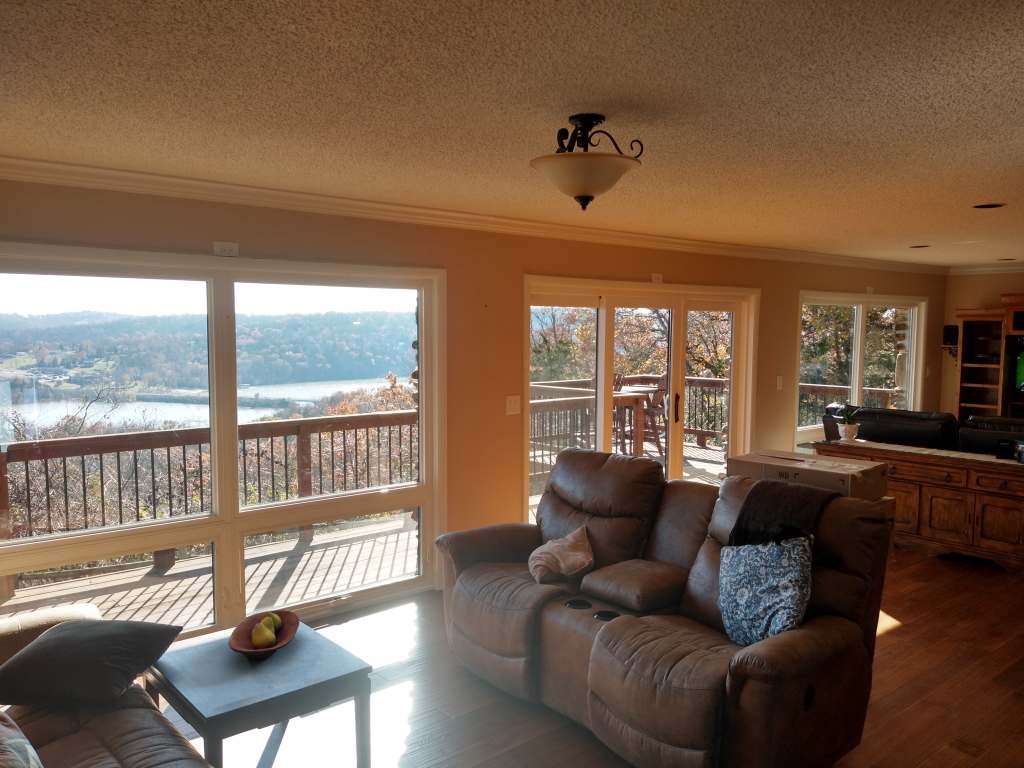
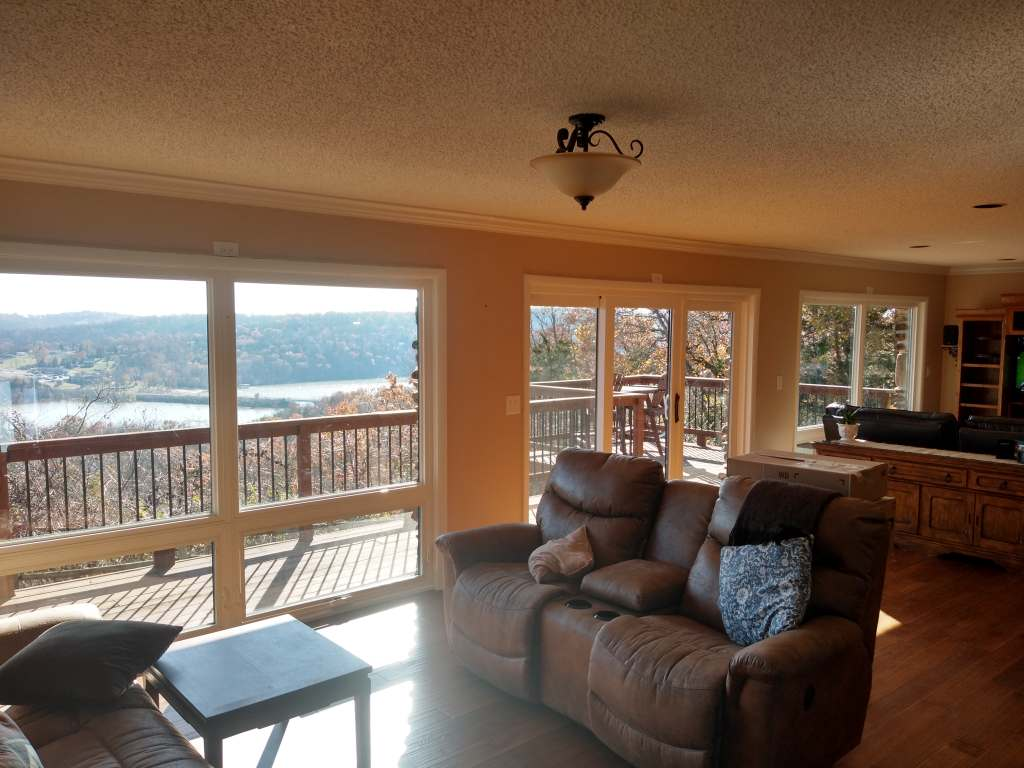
- fruit bowl [228,609,300,662]
